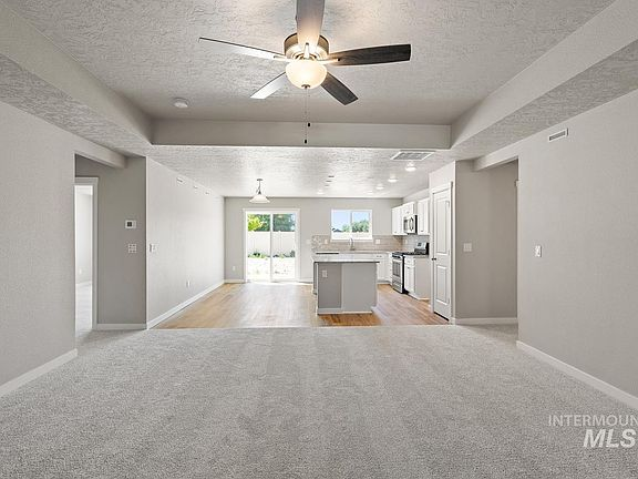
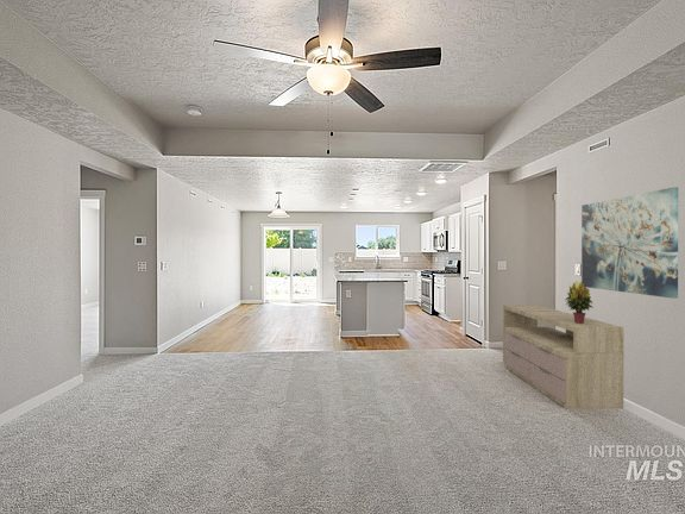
+ wall art [580,187,679,300]
+ potted plant [565,280,595,324]
+ sideboard [502,303,624,409]
